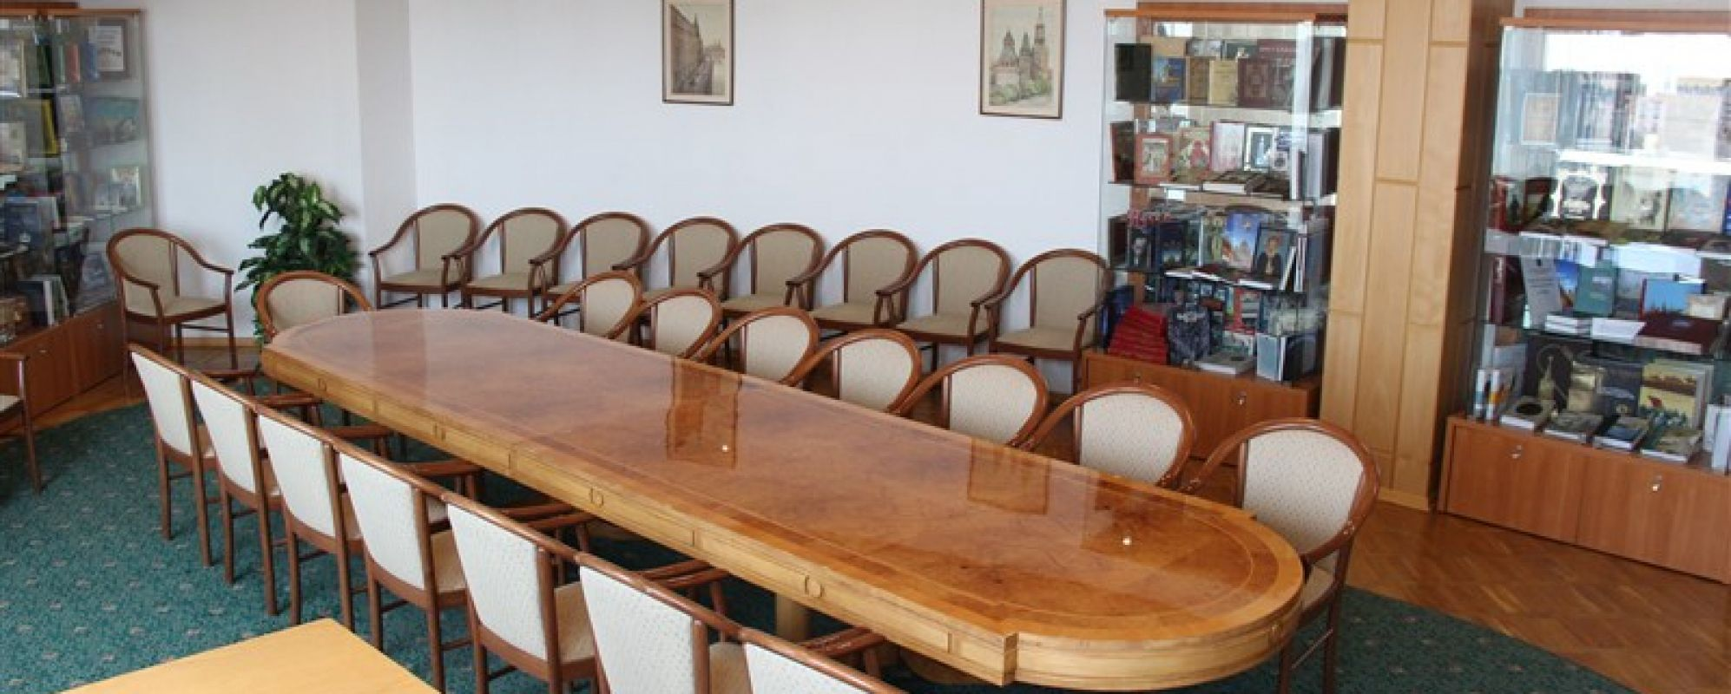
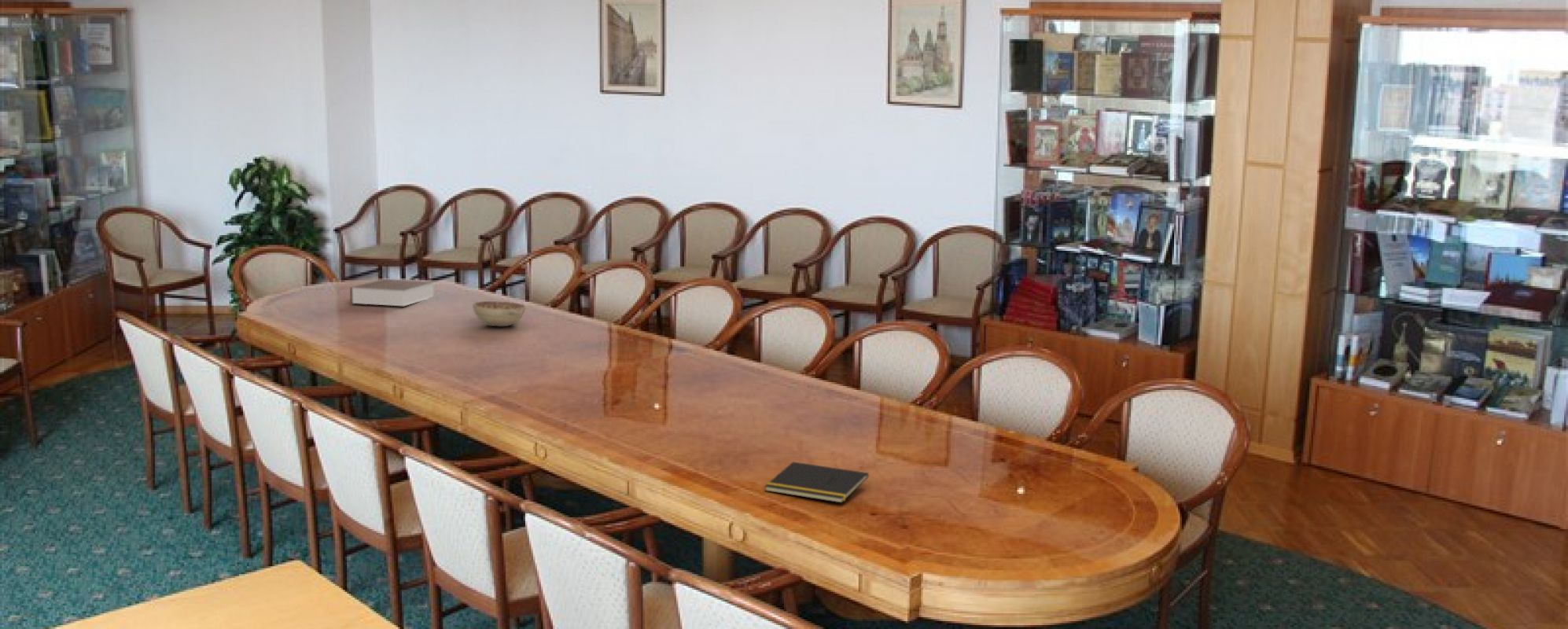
+ book [349,278,436,307]
+ decorative bowl [472,300,527,327]
+ notepad [764,461,869,504]
